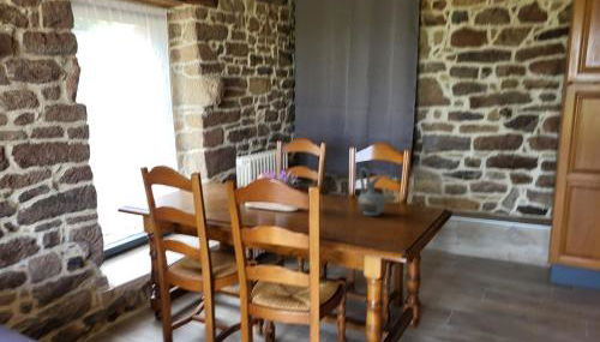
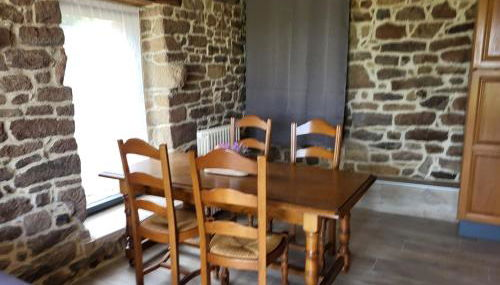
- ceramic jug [356,167,386,217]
